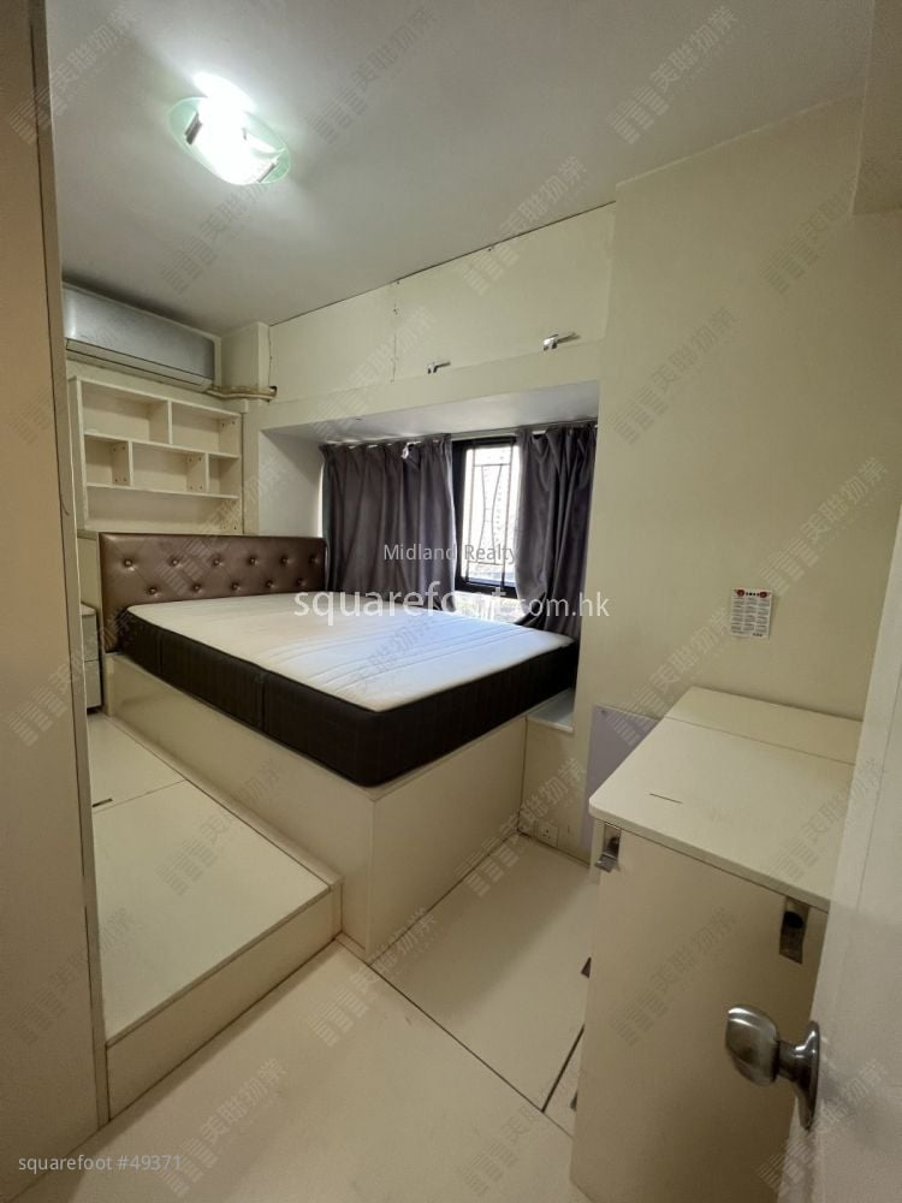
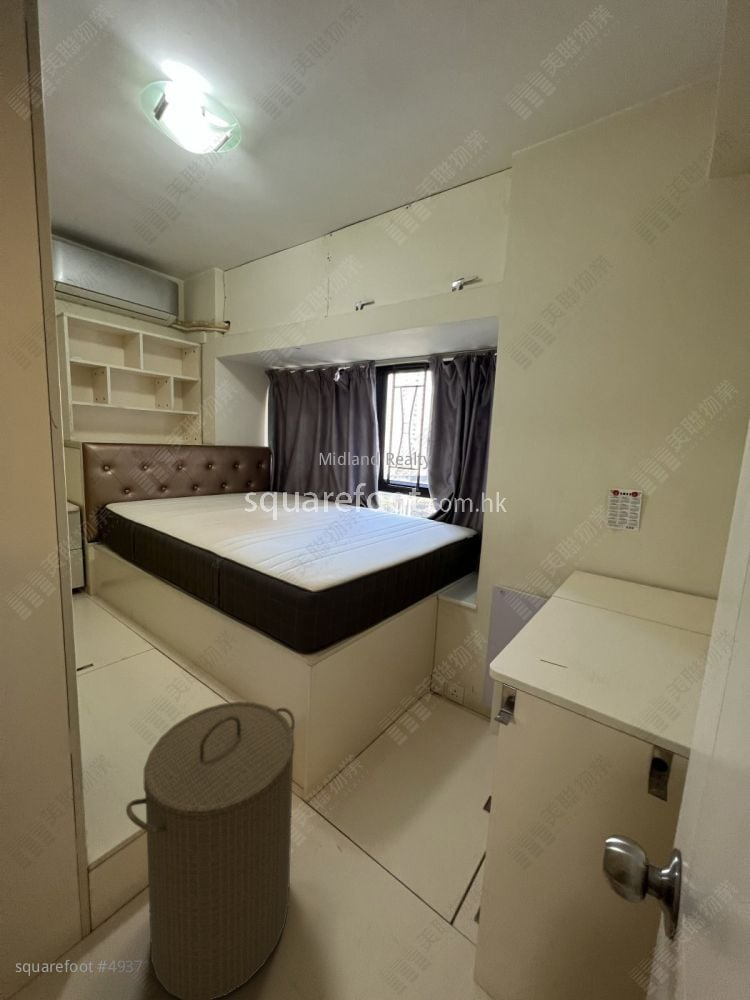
+ laundry hamper [125,701,296,1000]
